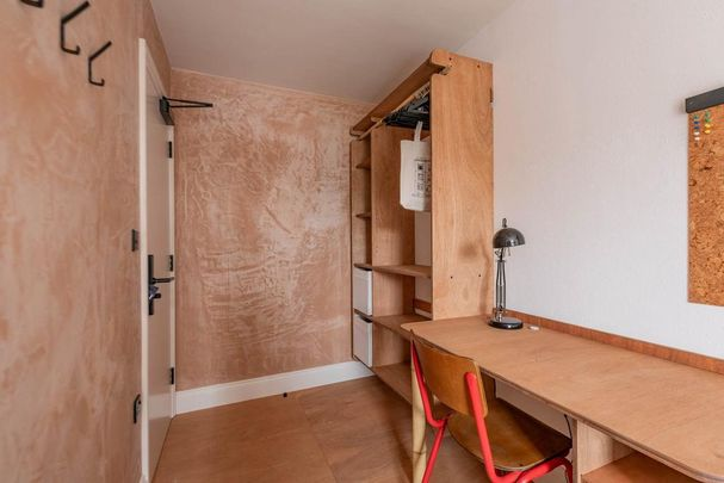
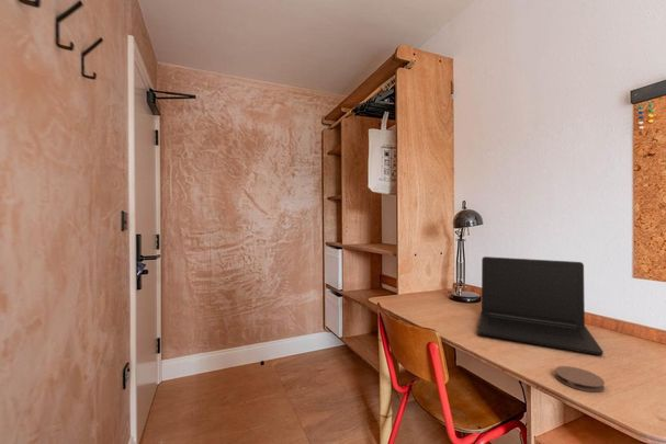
+ laptop [476,255,605,356]
+ coaster [554,365,606,394]
